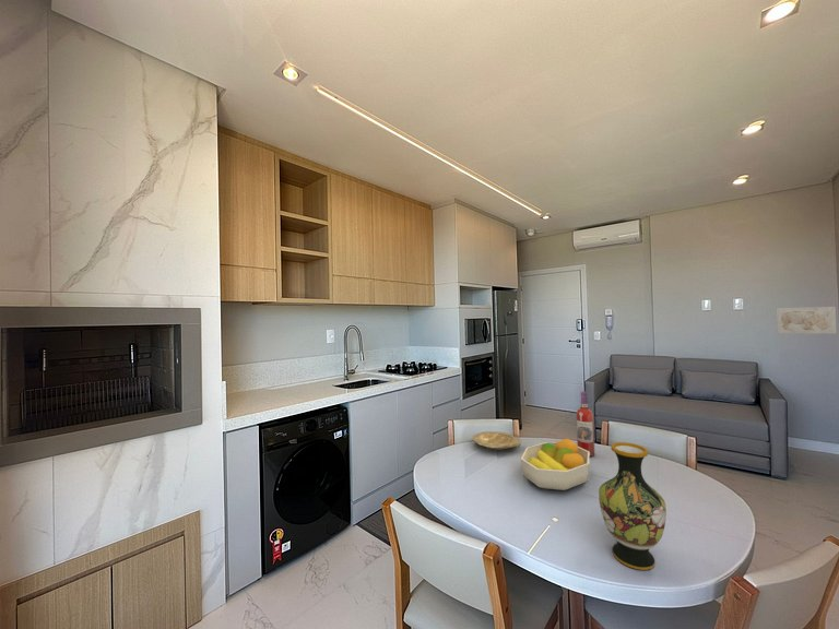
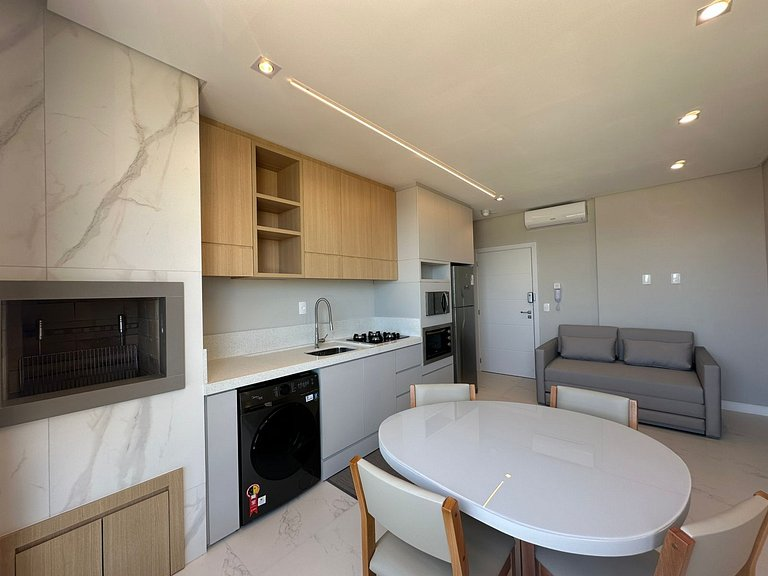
- plate [471,430,522,451]
- wine bottle [576,390,595,458]
- fruit bowl [520,437,590,491]
- vase [598,441,667,571]
- wall art [776,306,838,334]
